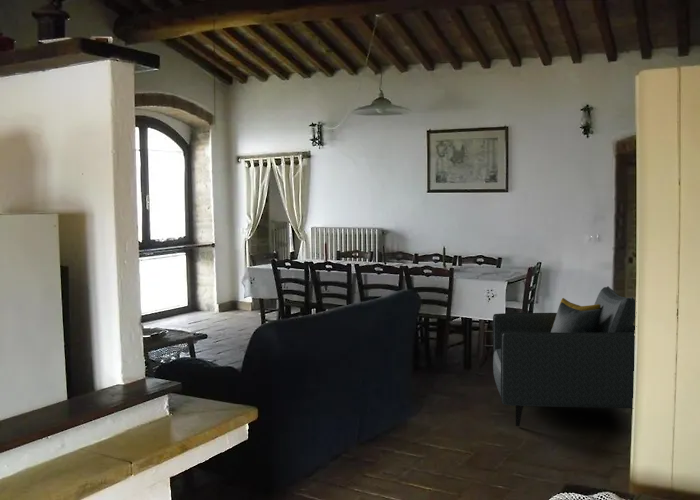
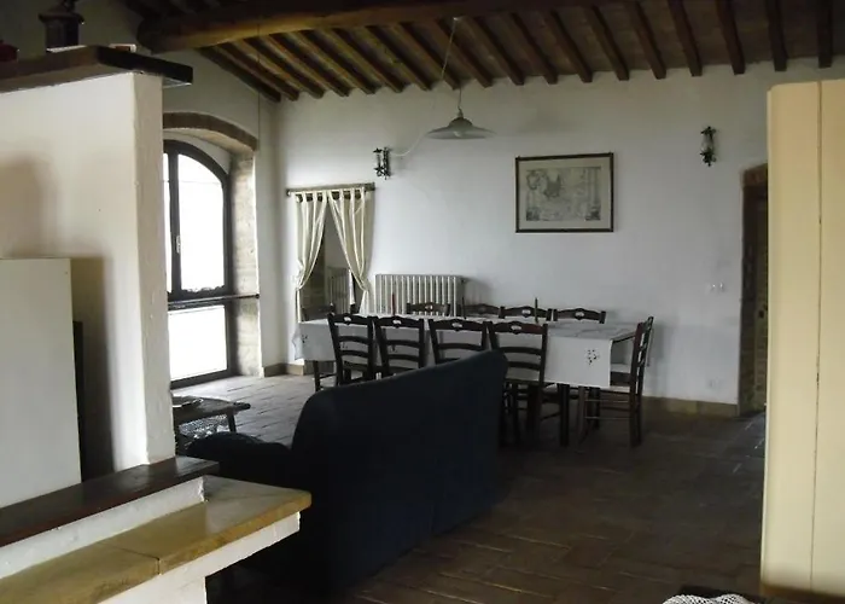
- armchair [492,286,636,427]
